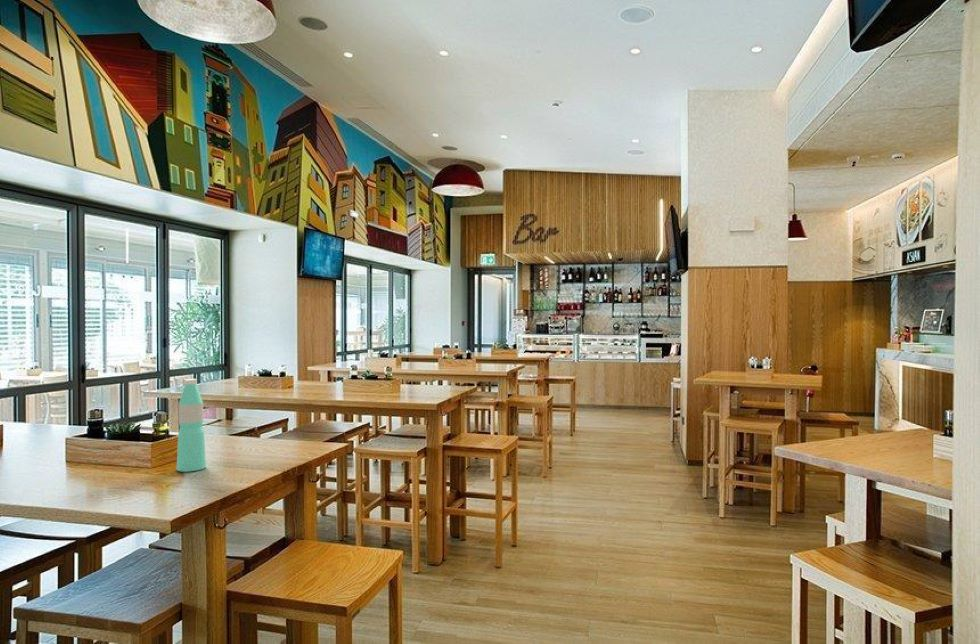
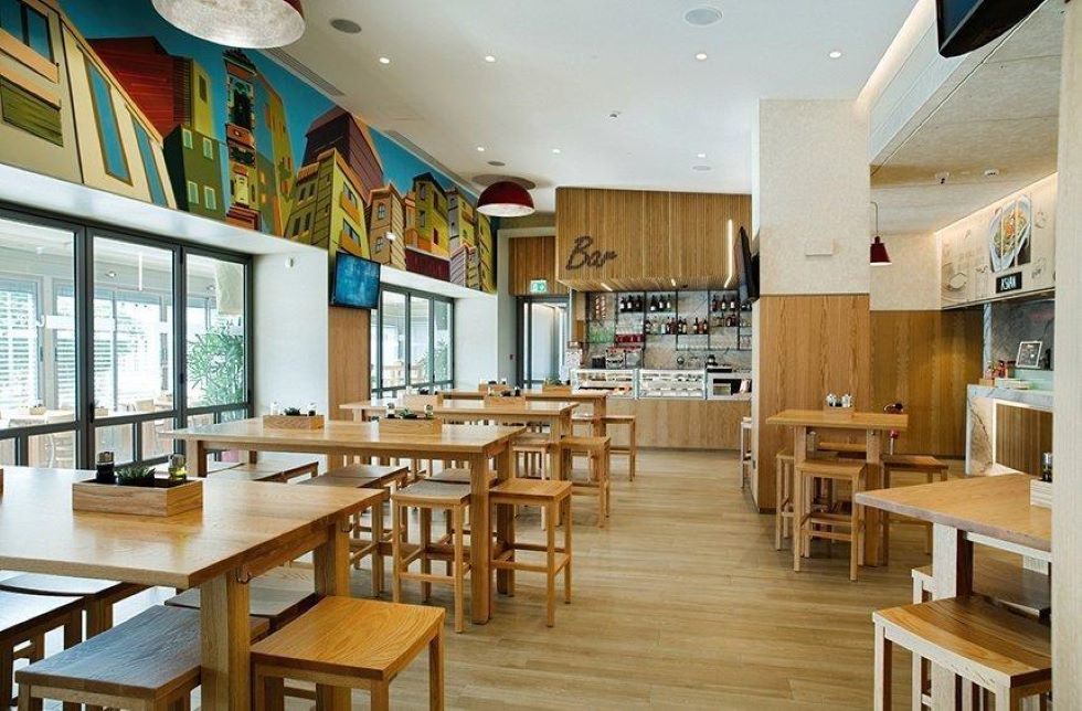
- water bottle [176,378,207,473]
